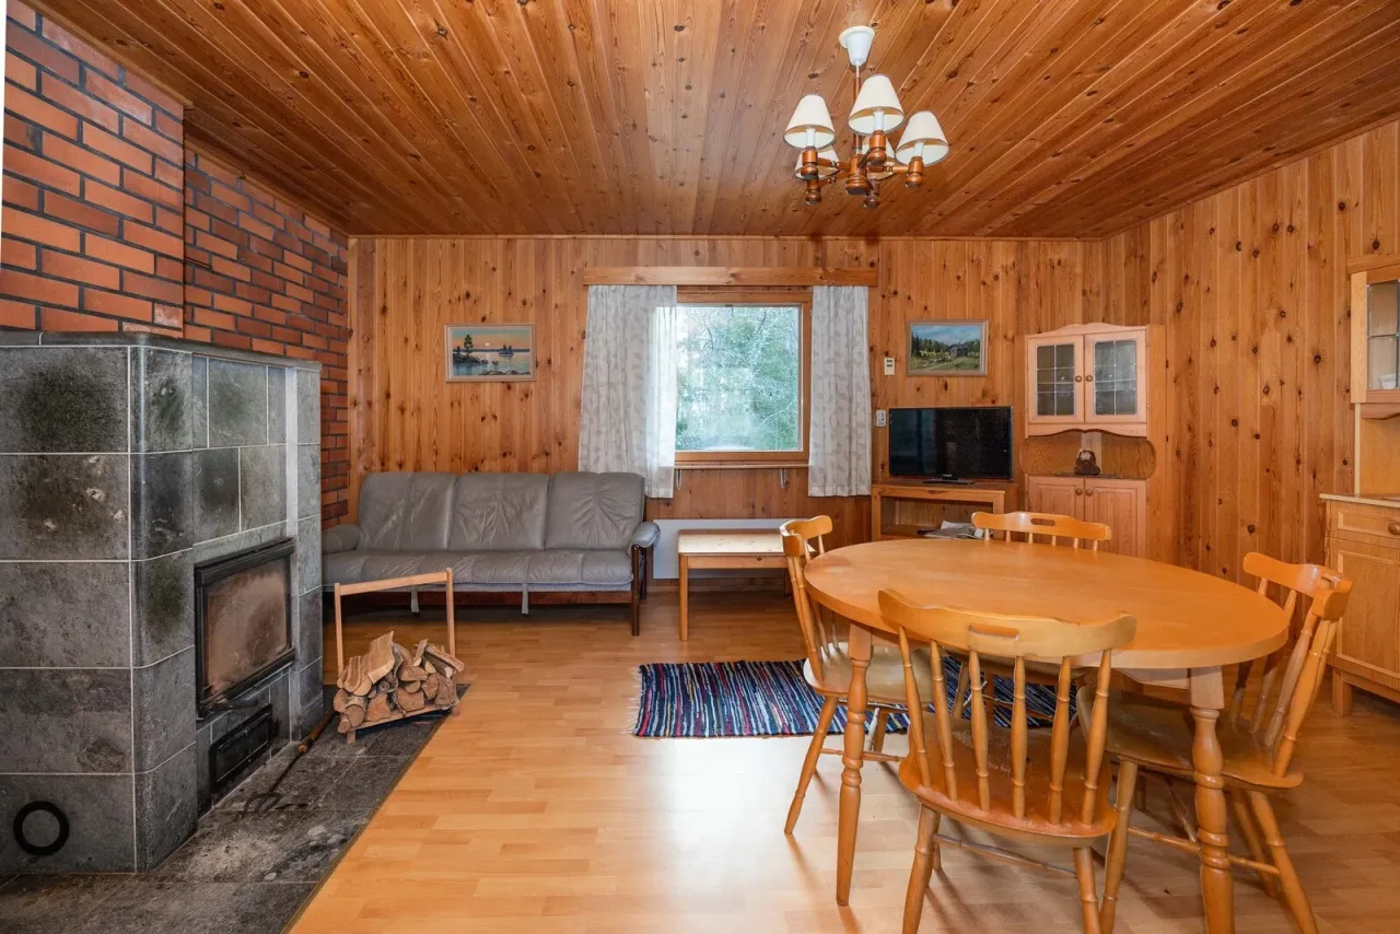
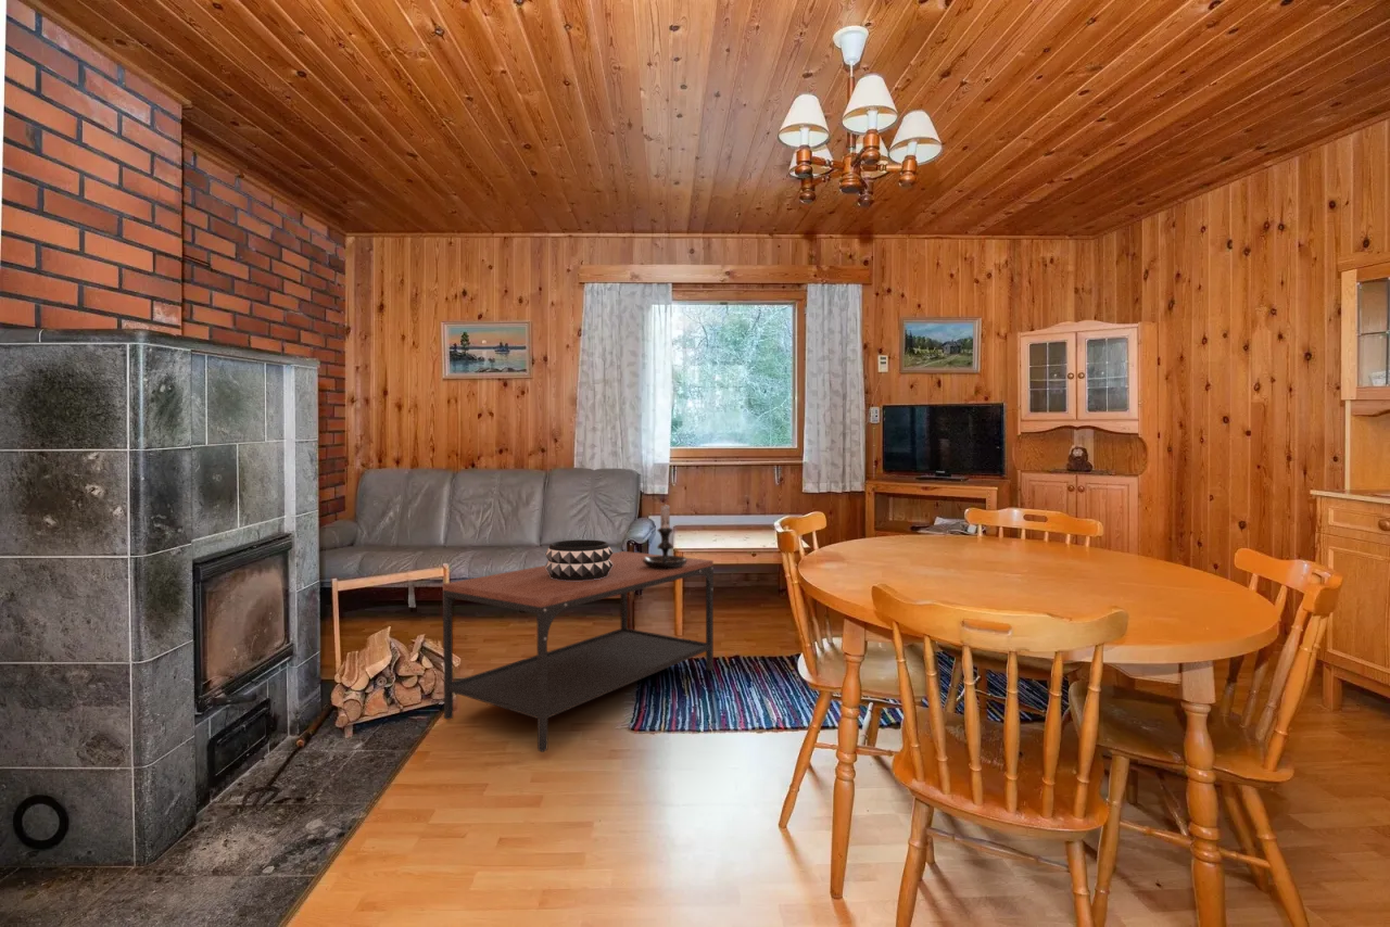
+ decorative bowl [544,538,614,581]
+ coffee table [442,550,715,753]
+ candle holder [642,500,687,569]
